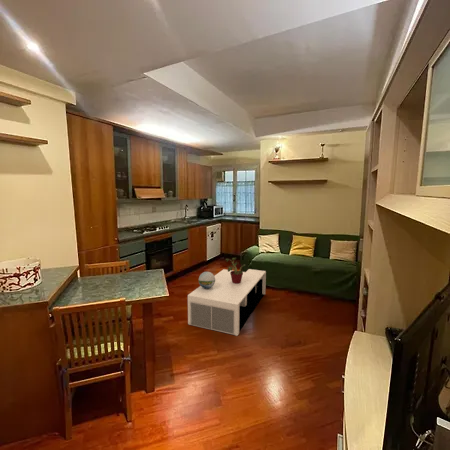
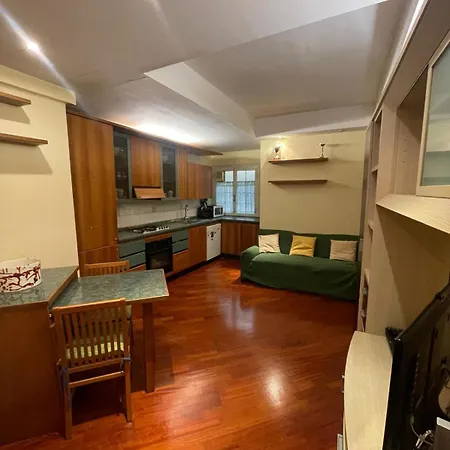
- potted plant [225,257,246,284]
- coffee table [187,268,267,337]
- decorative sphere [198,271,215,289]
